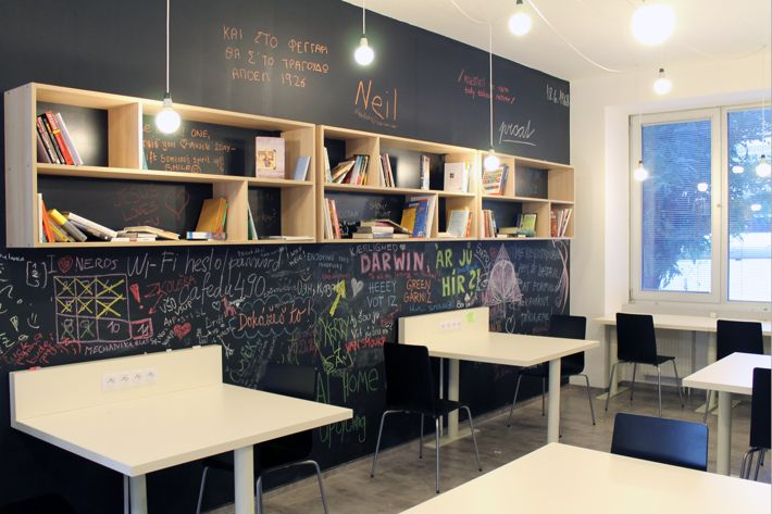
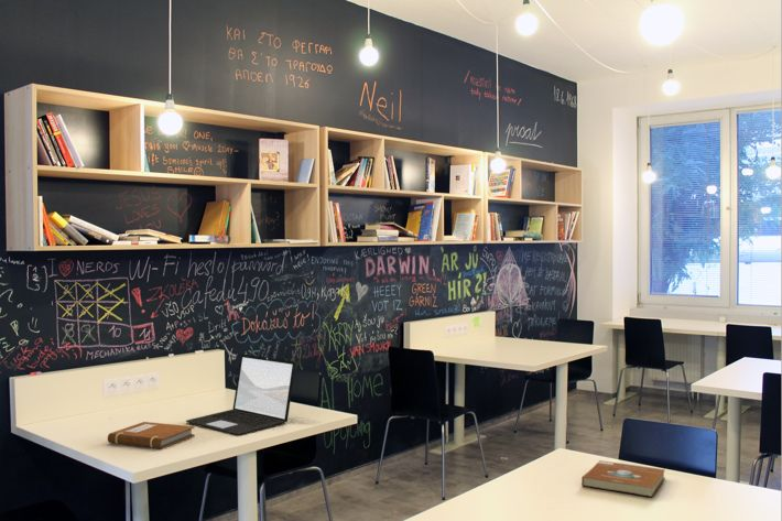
+ notebook [107,421,196,449]
+ laptop [185,354,296,436]
+ book [580,459,666,498]
